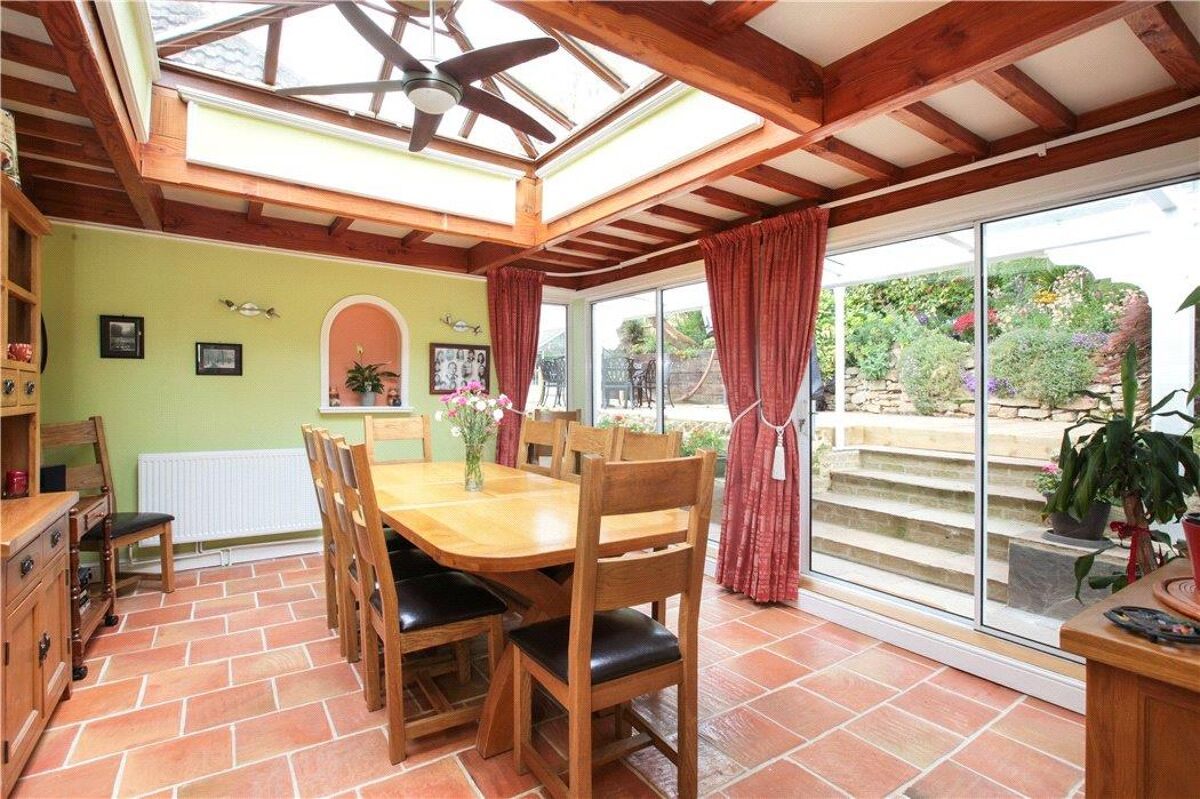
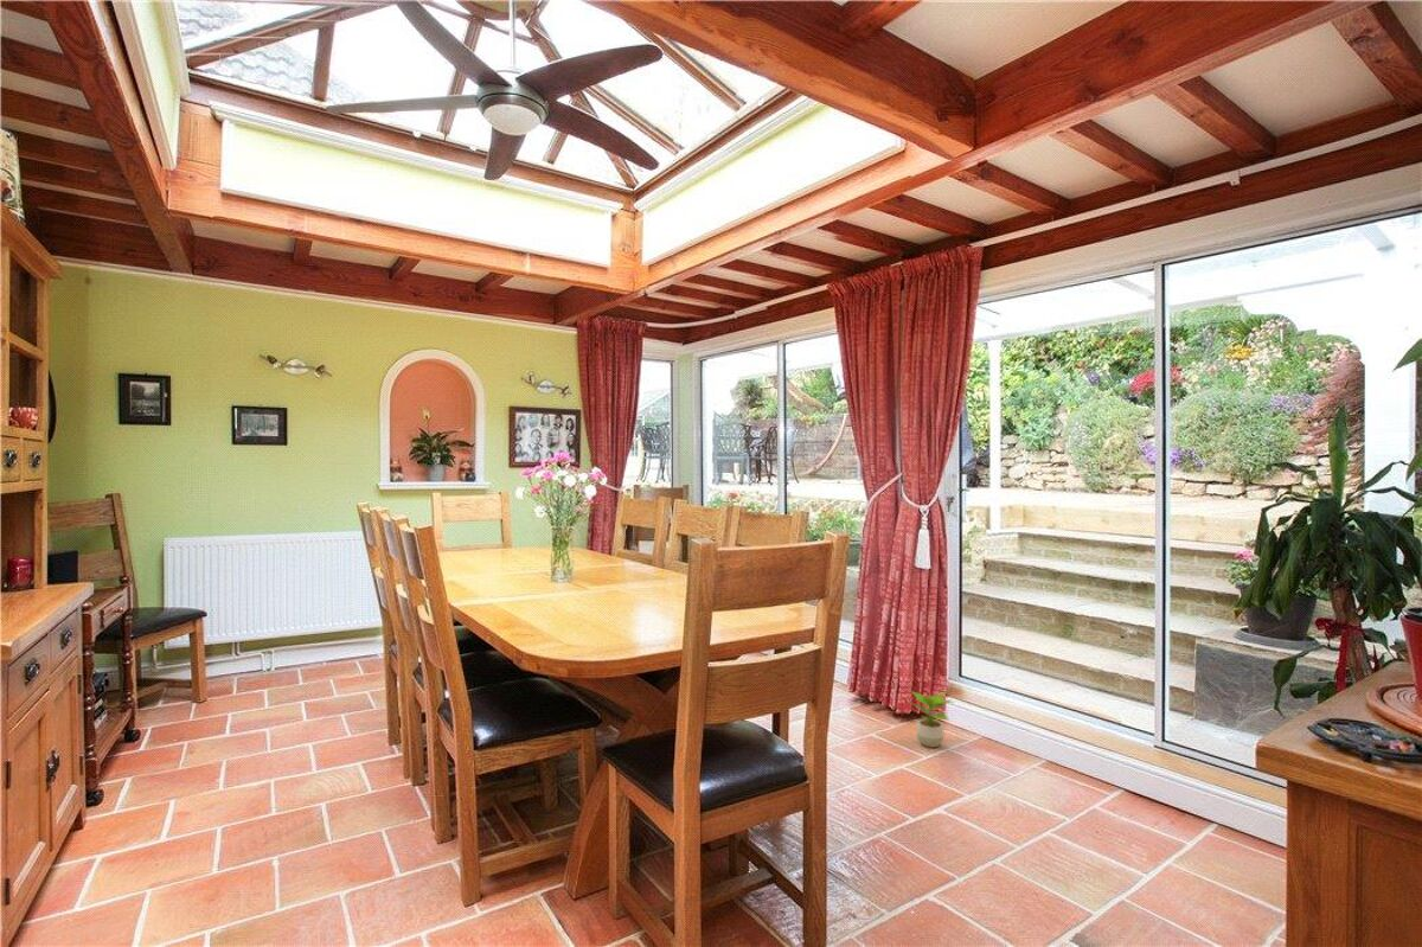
+ potted plant [908,690,956,749]
